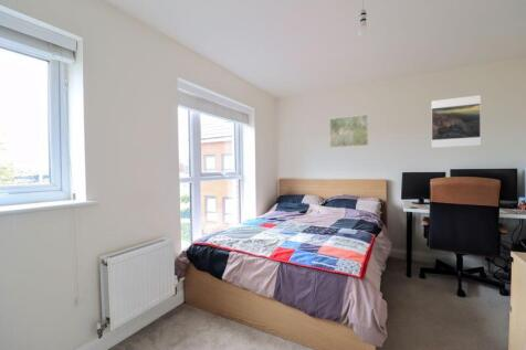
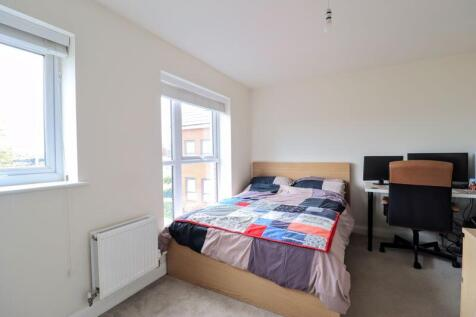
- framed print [328,114,369,149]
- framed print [430,94,482,149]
